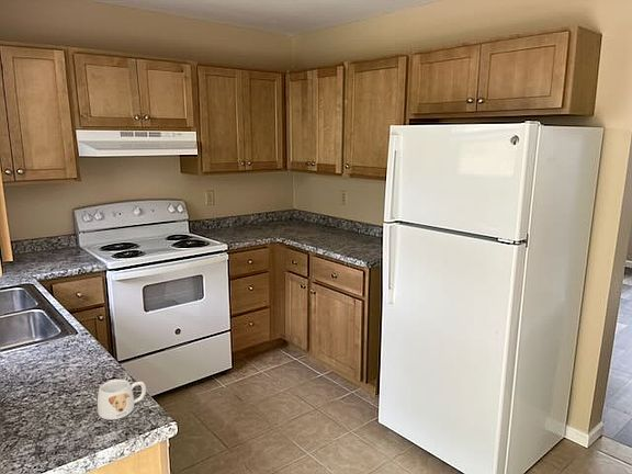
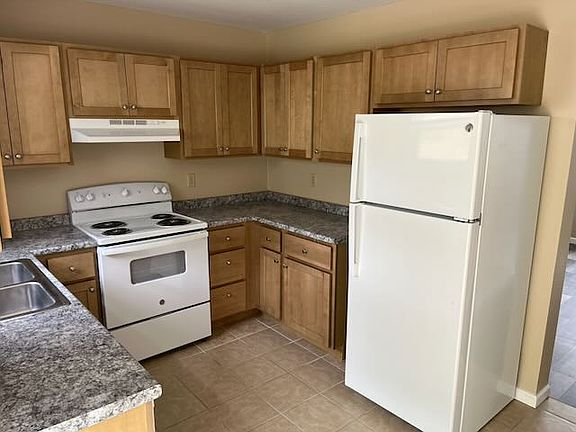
- mug [97,379,147,421]
